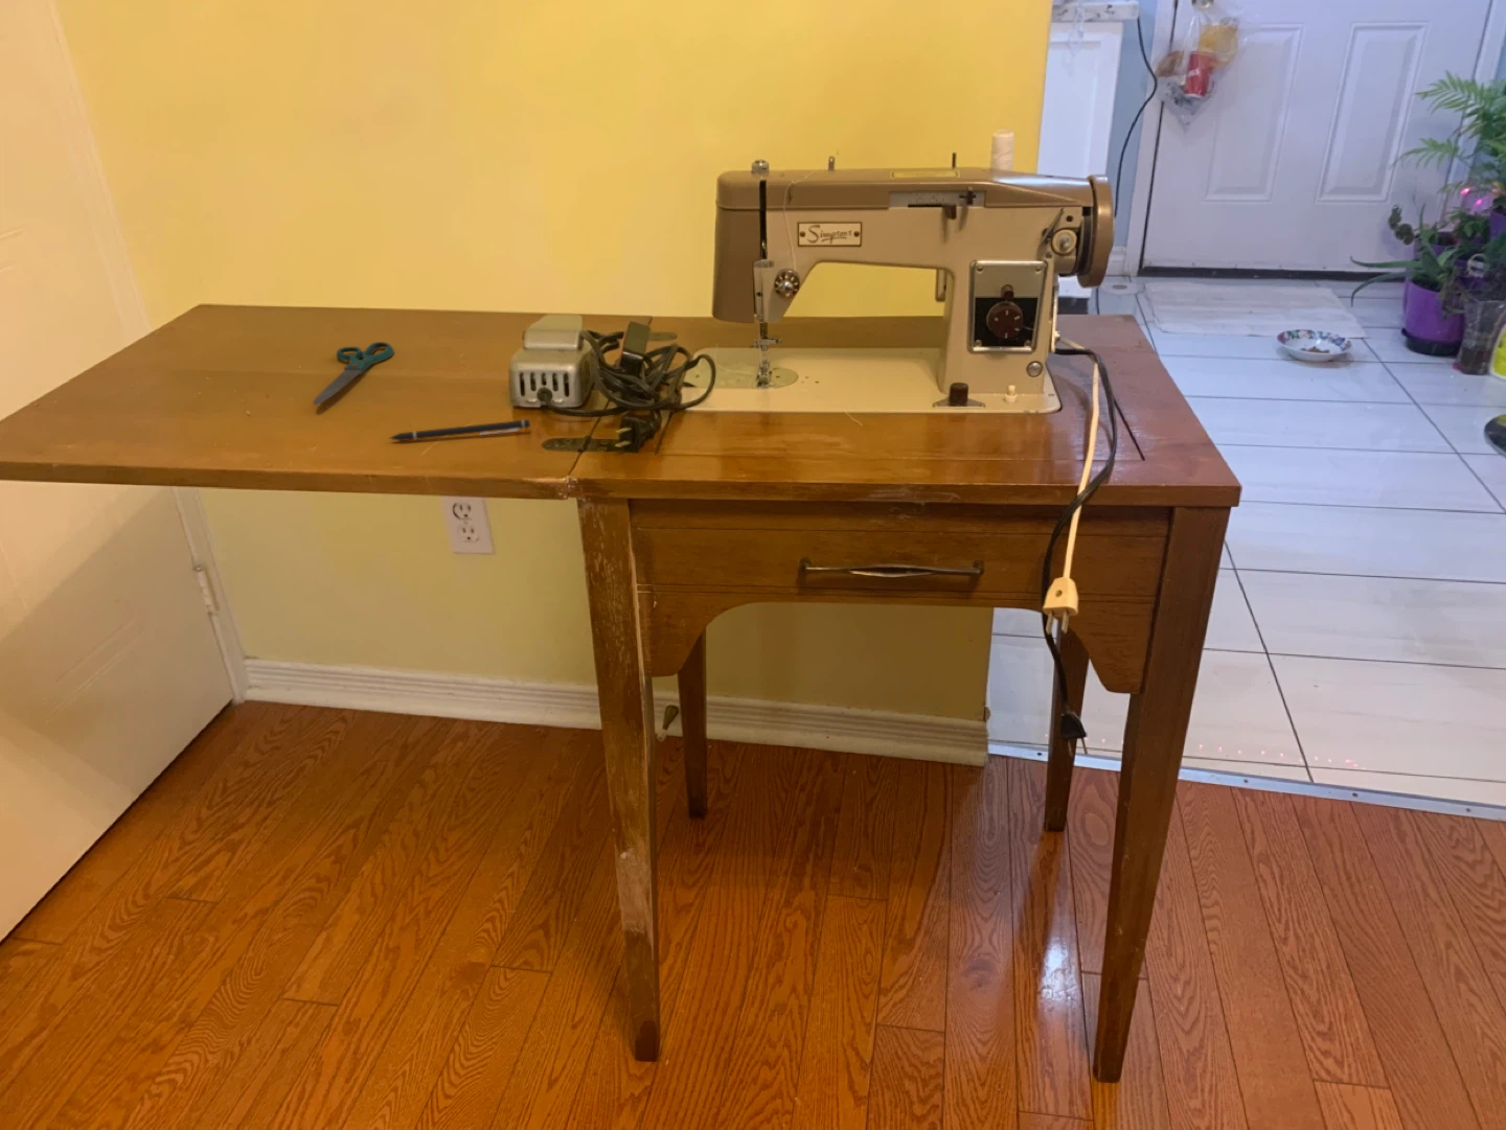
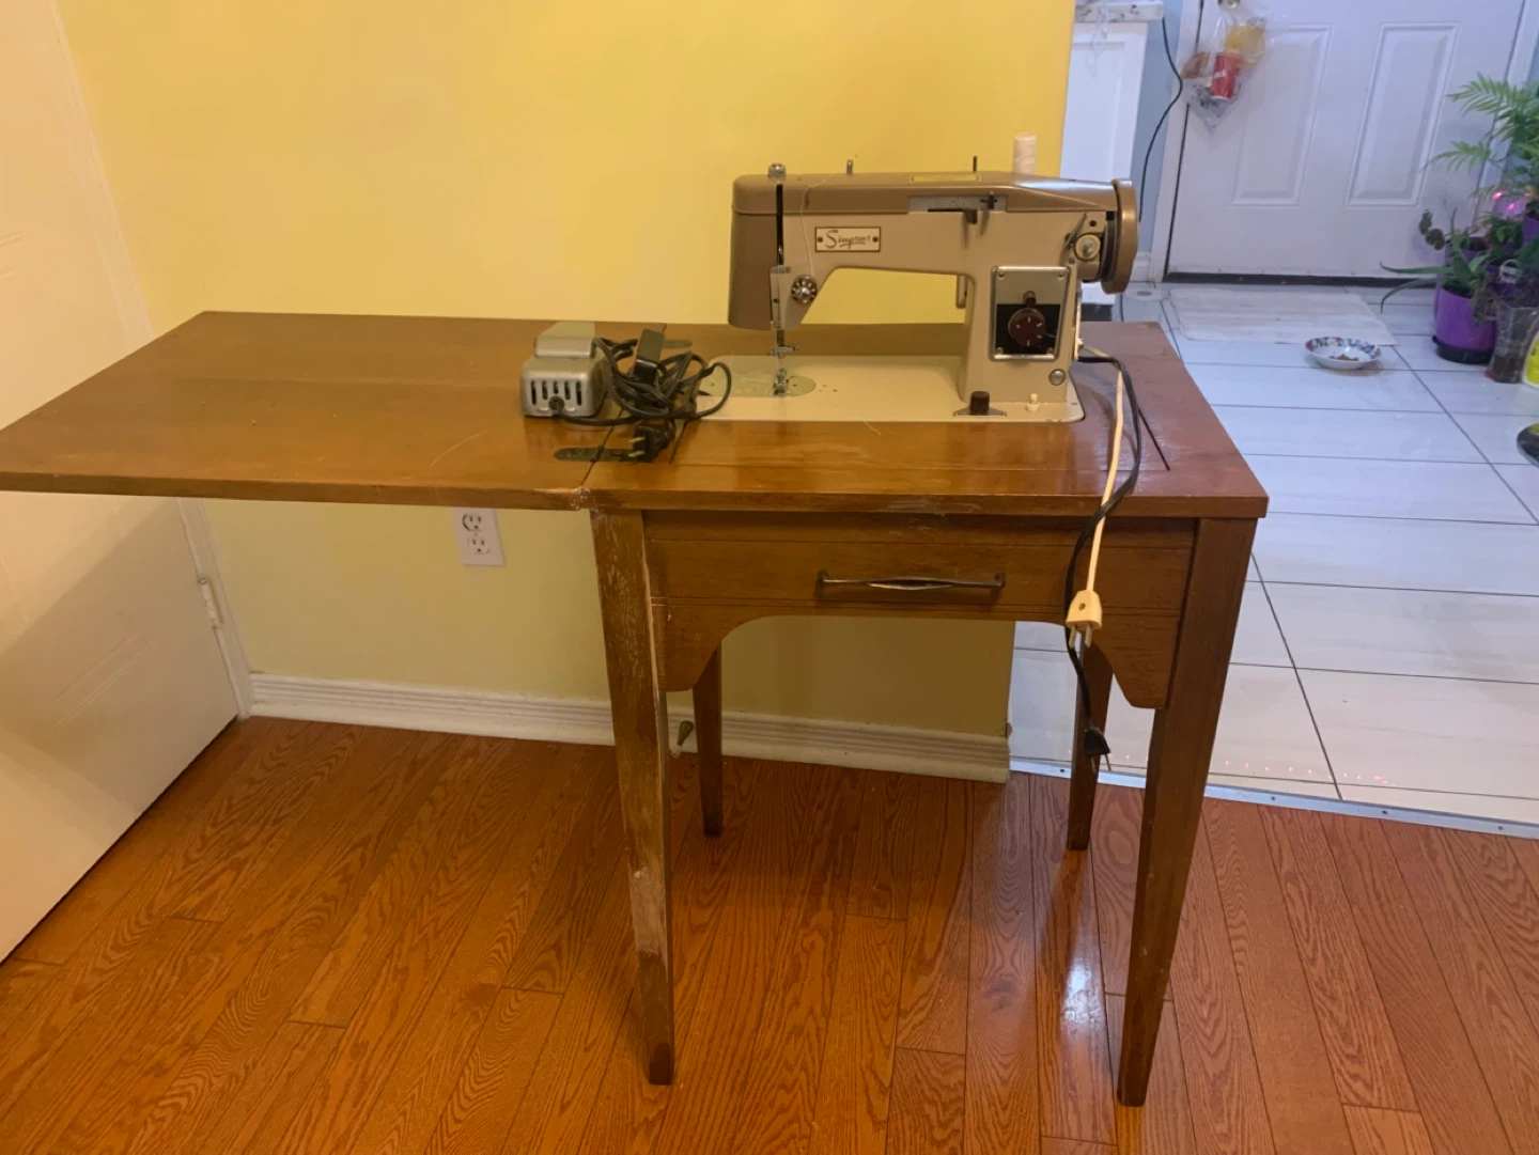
- shears [311,341,396,407]
- pen [387,418,531,443]
